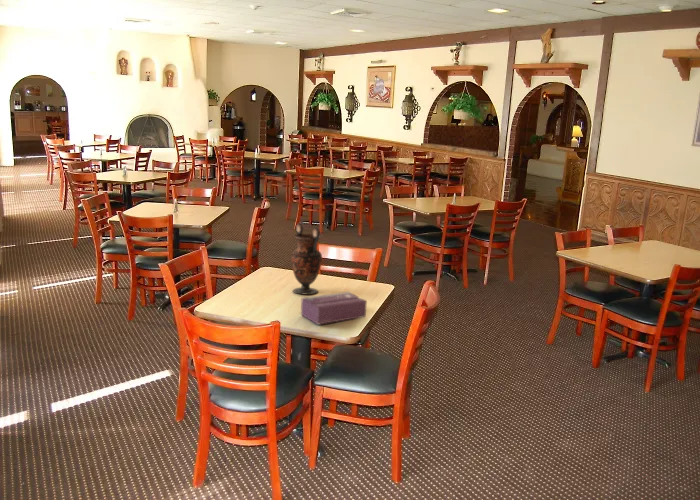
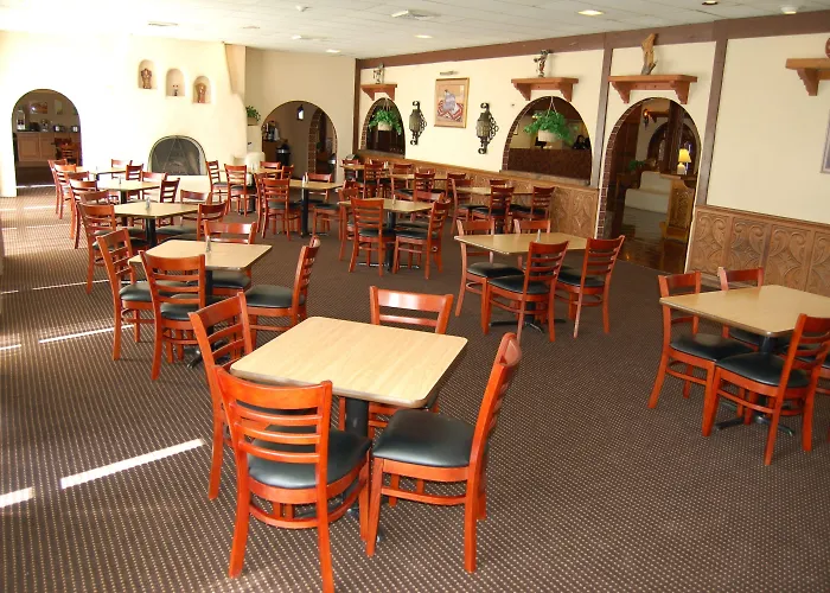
- vase [290,222,323,296]
- tissue box [300,291,368,326]
